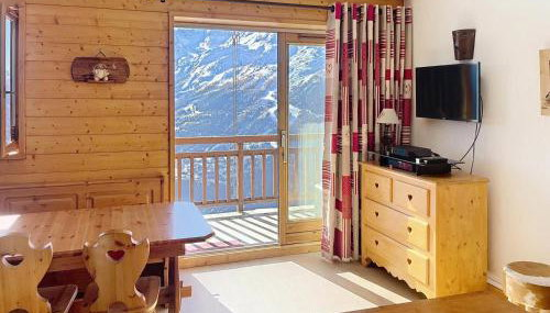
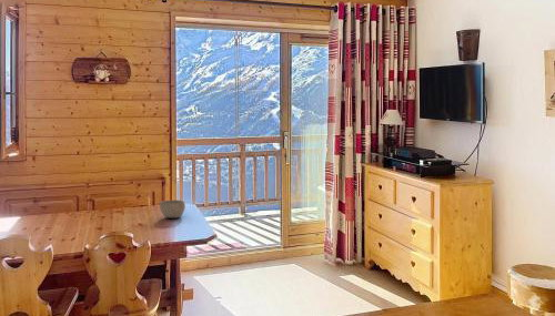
+ bowl [159,198,186,220]
